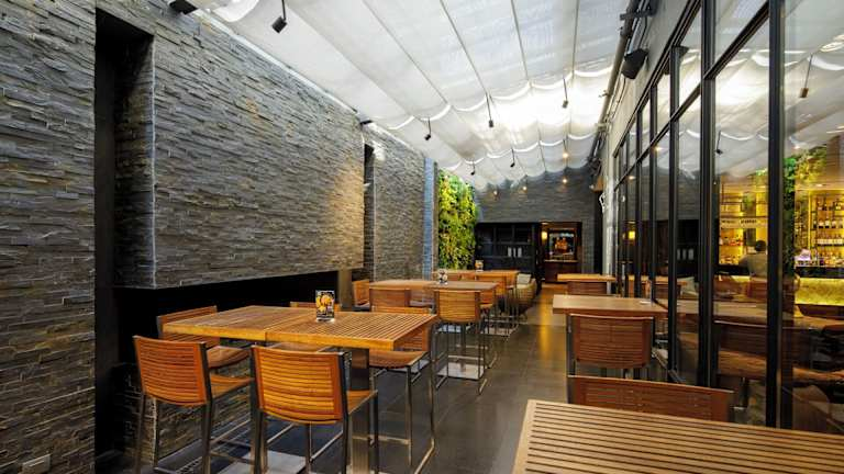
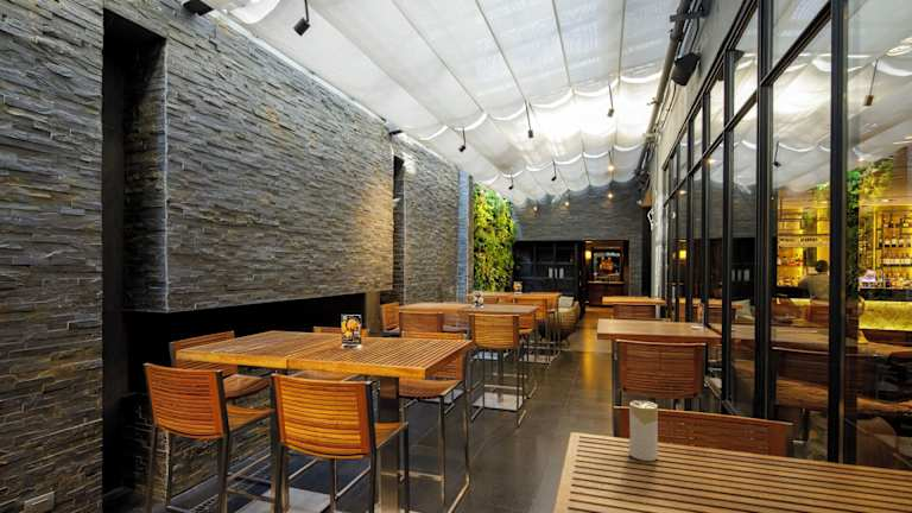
+ candle [628,399,659,462]
